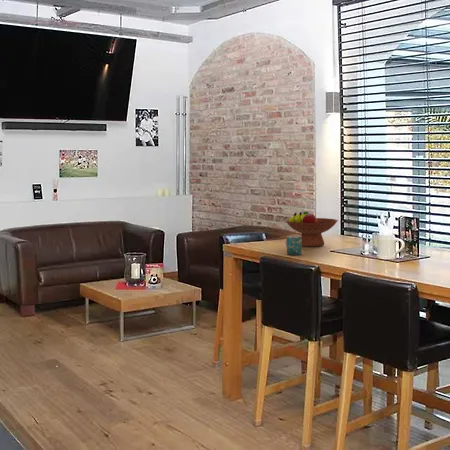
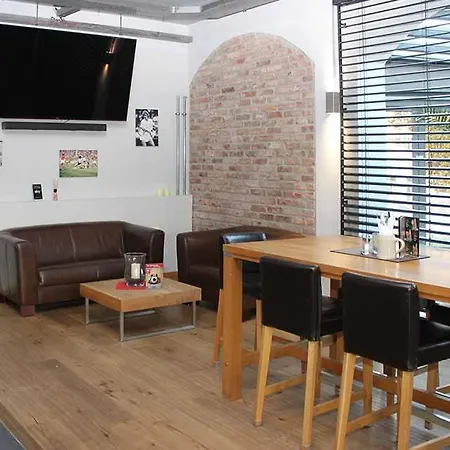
- fruit bowl [284,210,339,247]
- mug [285,235,303,256]
